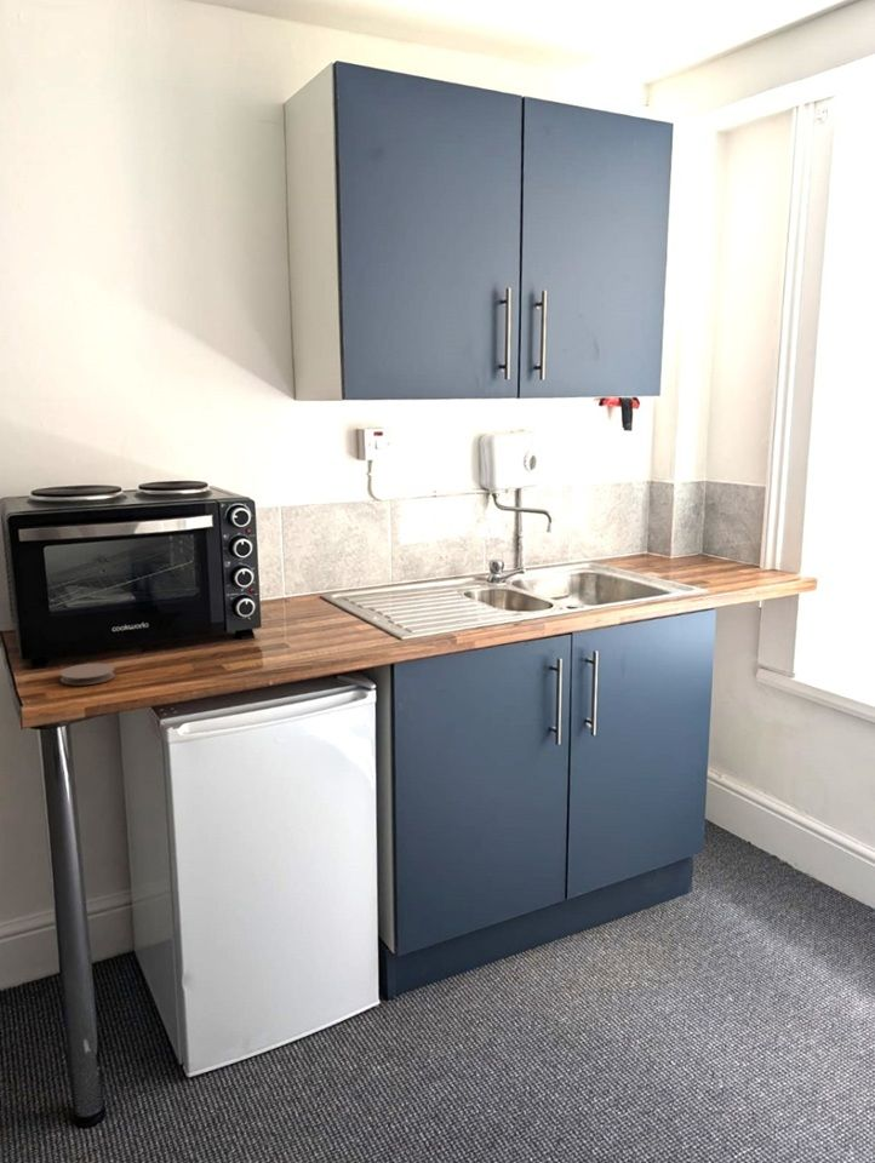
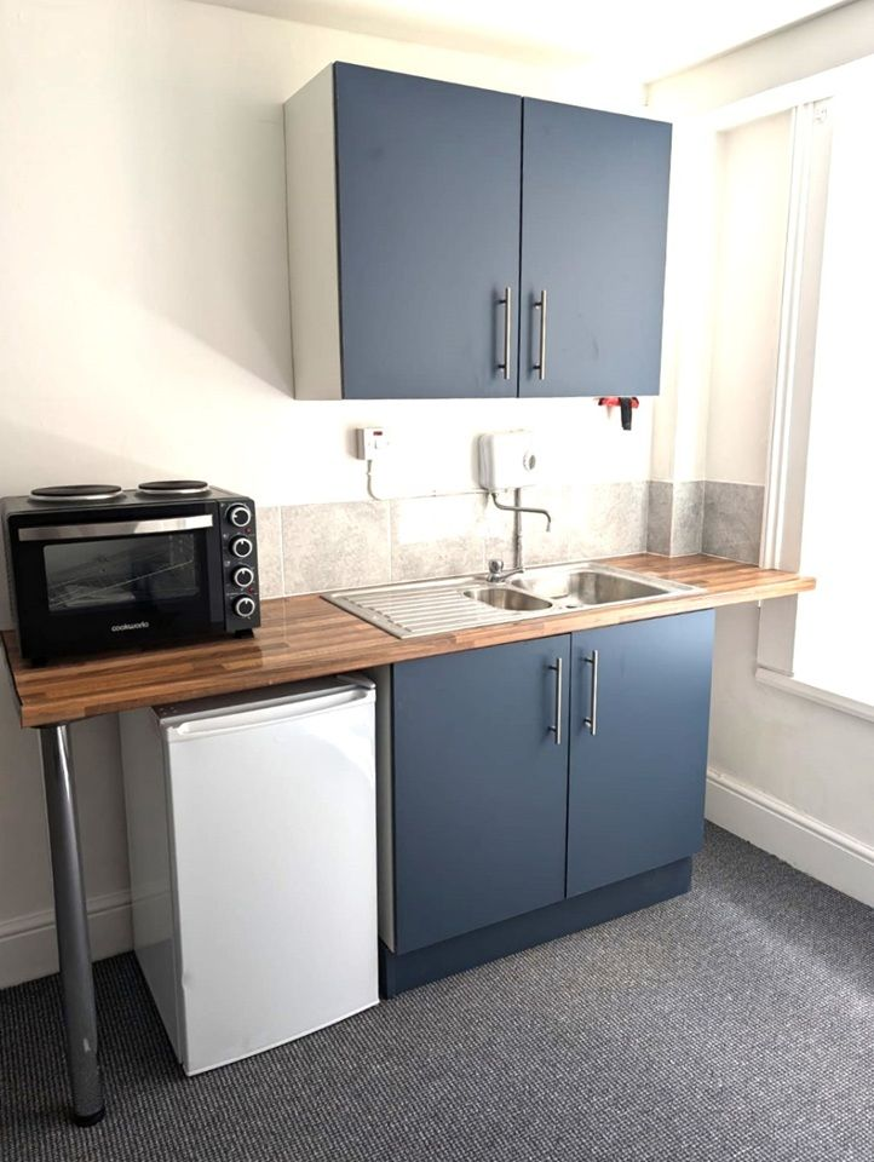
- coaster [59,663,116,686]
